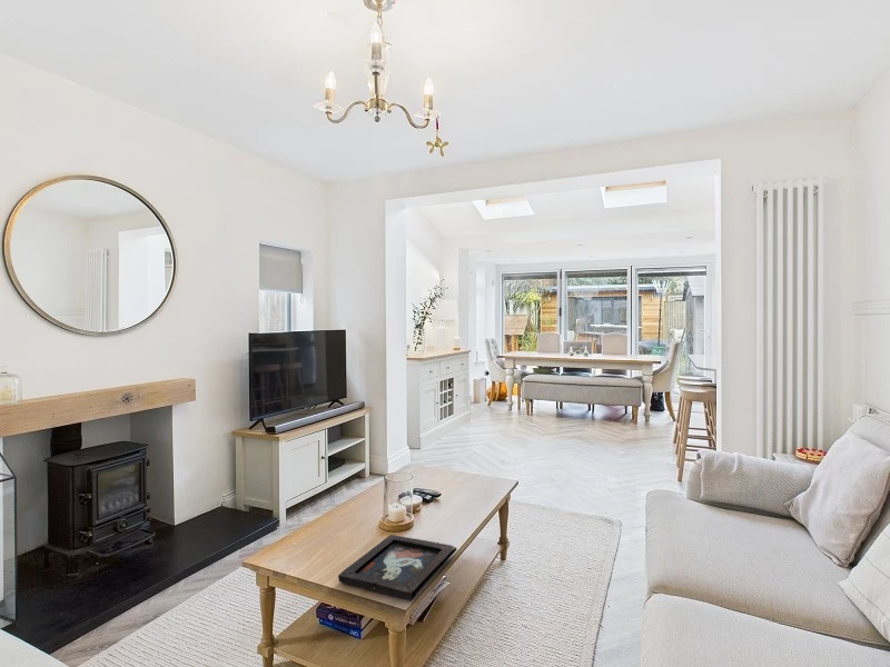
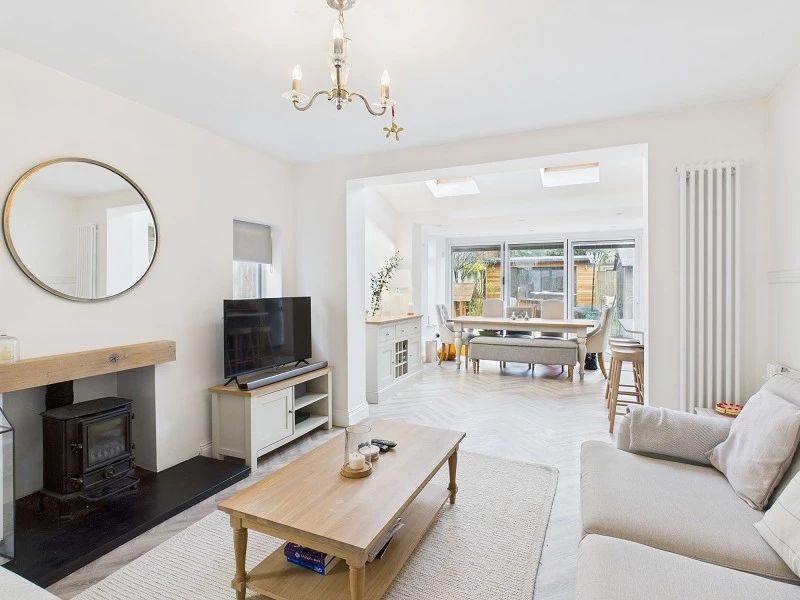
- decorative tray [337,534,458,601]
